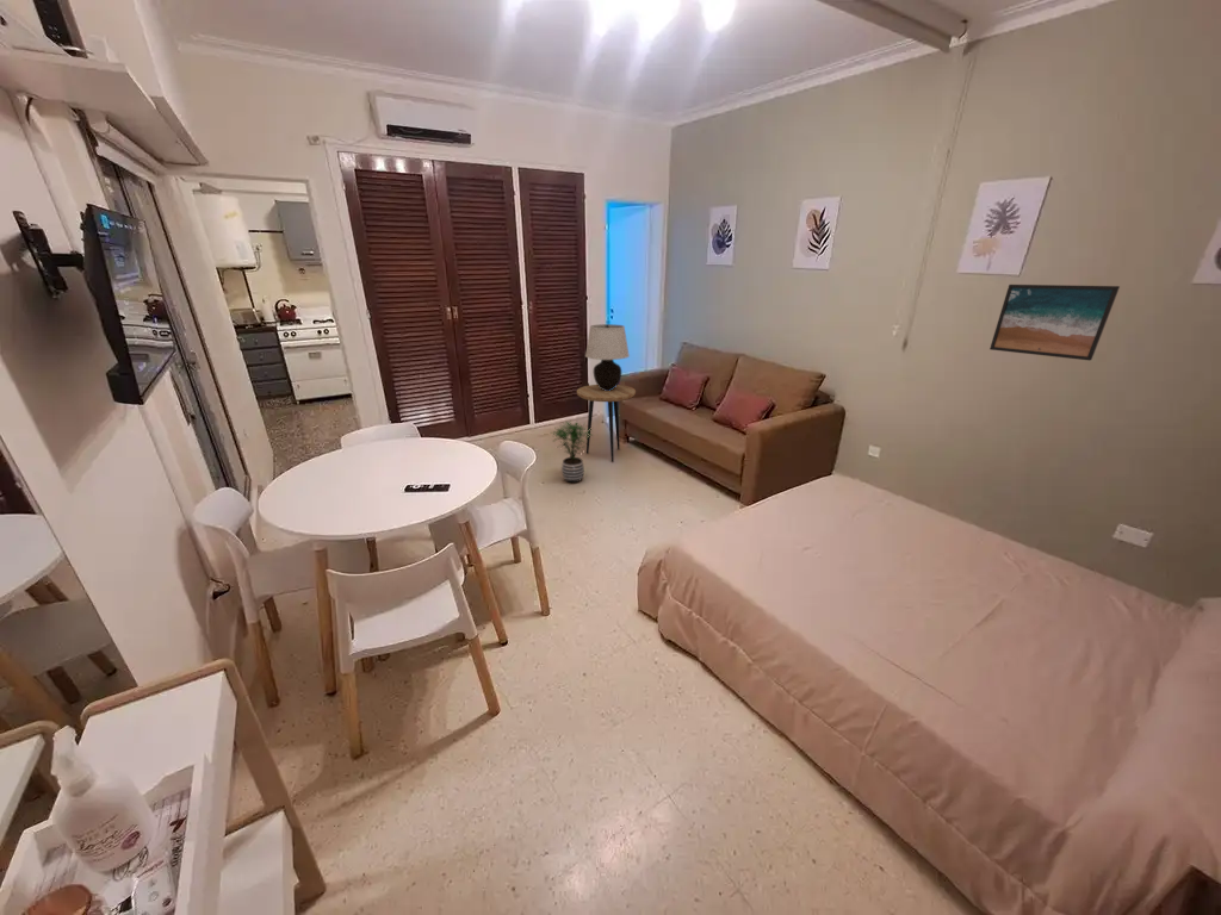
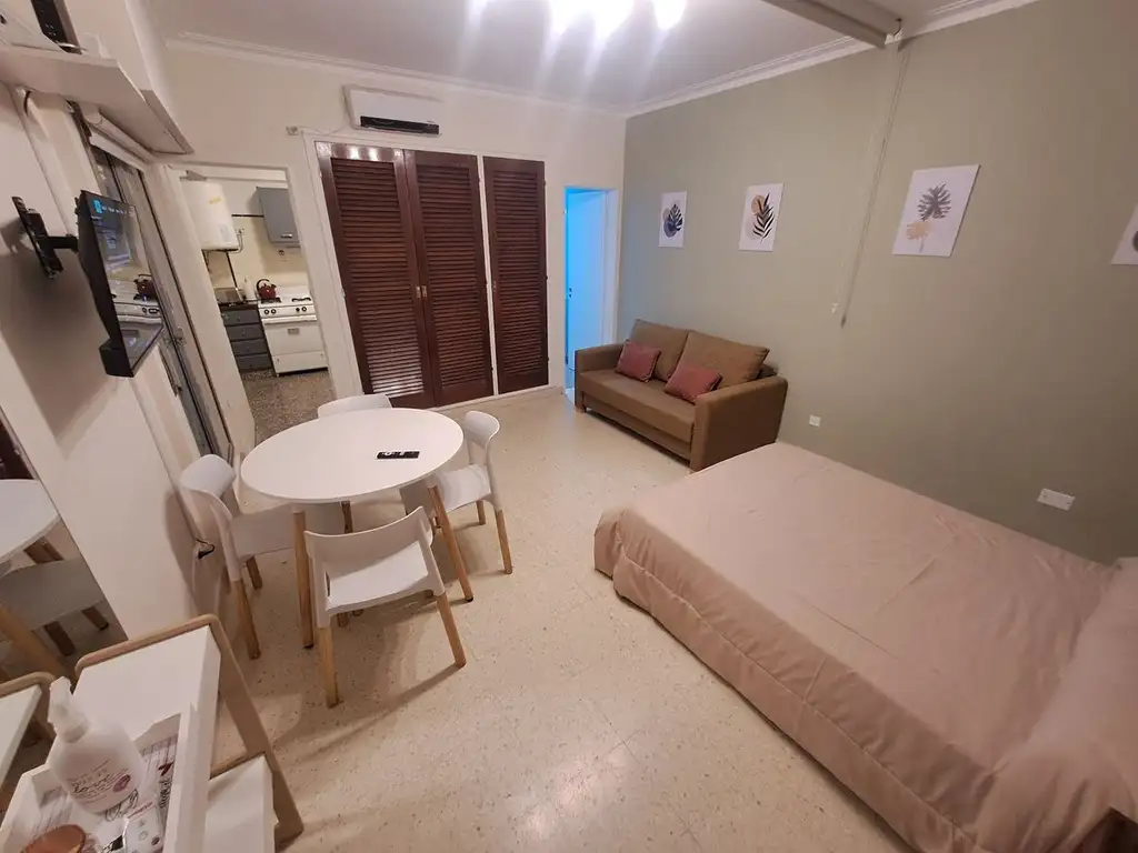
- side table [576,384,637,463]
- potted plant [551,419,595,484]
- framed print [988,284,1121,362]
- table lamp [584,323,631,391]
